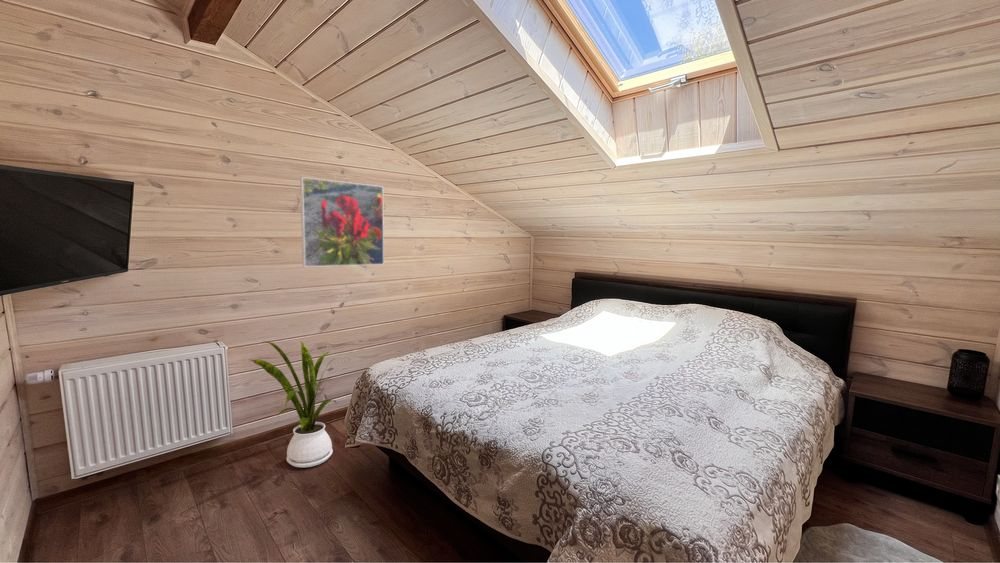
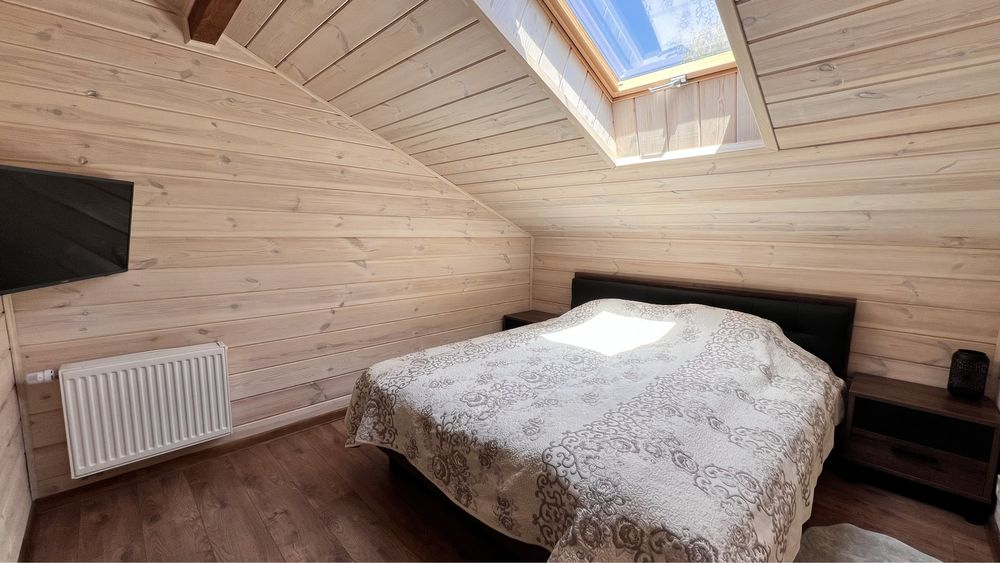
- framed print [299,176,385,268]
- house plant [250,341,338,469]
